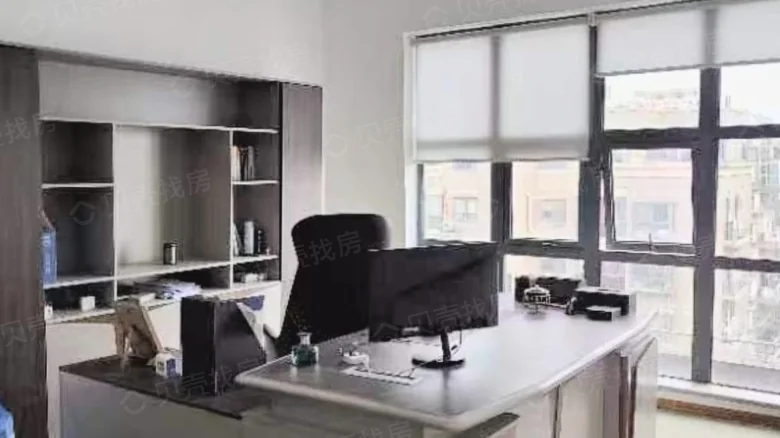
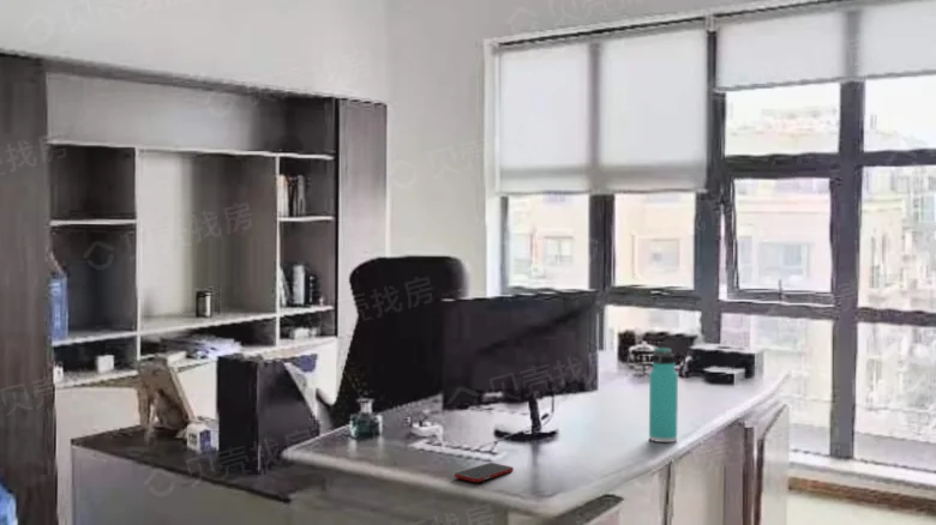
+ cell phone [454,461,515,483]
+ thermos bottle [648,346,679,443]
